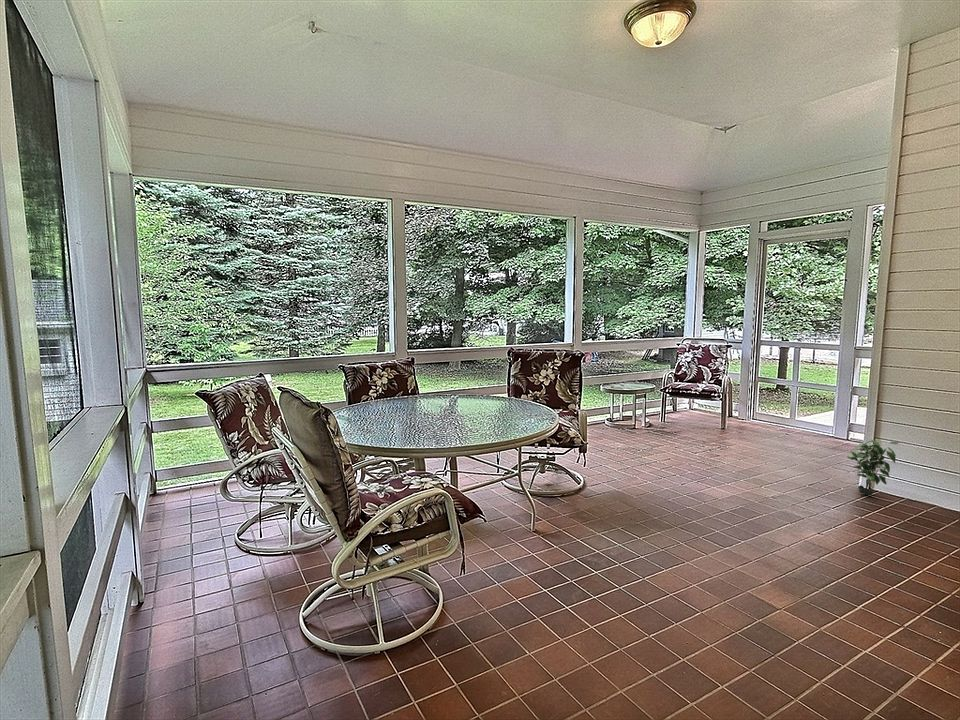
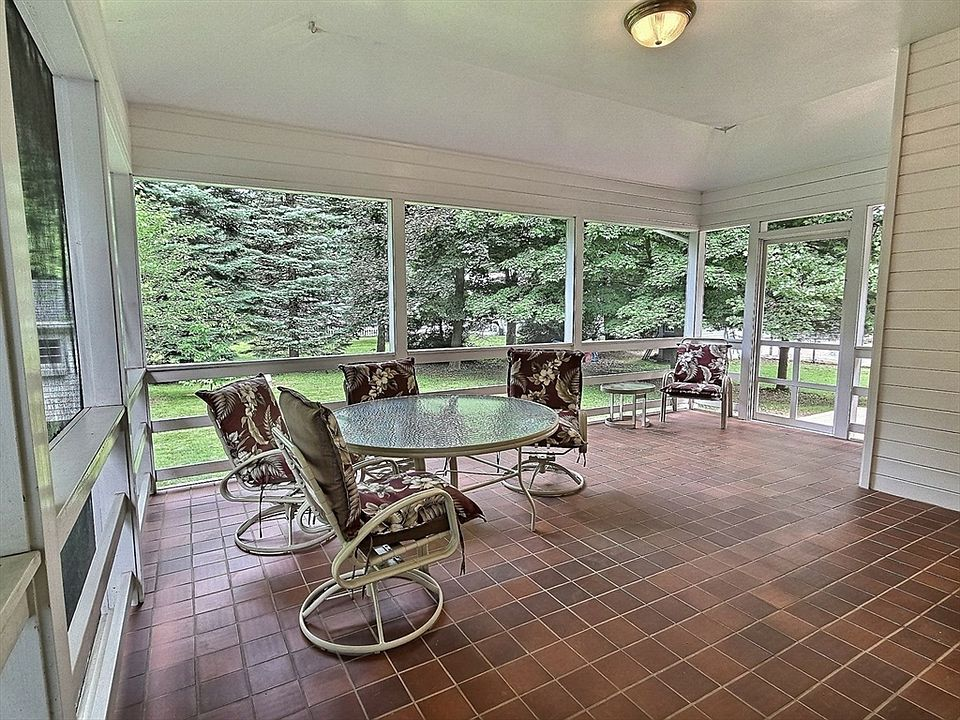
- potted plant [845,438,901,496]
